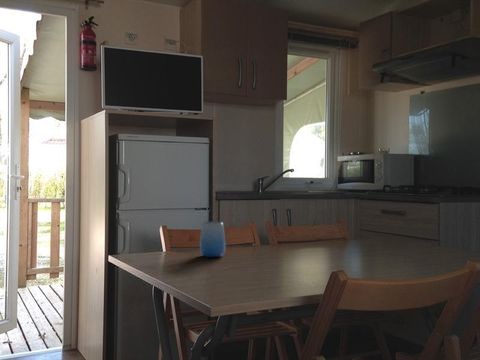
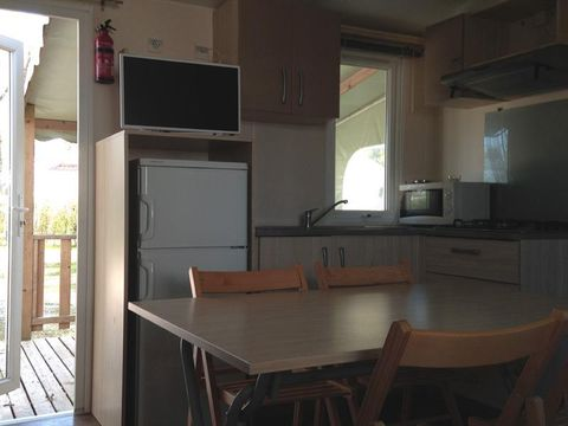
- cup [199,221,226,258]
